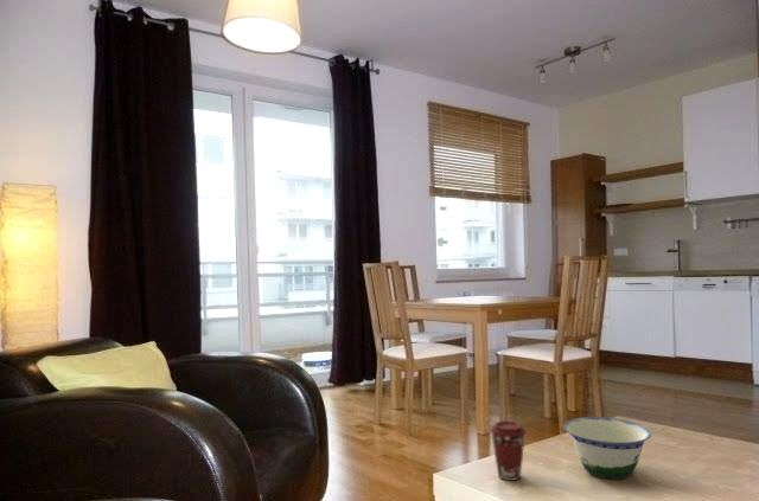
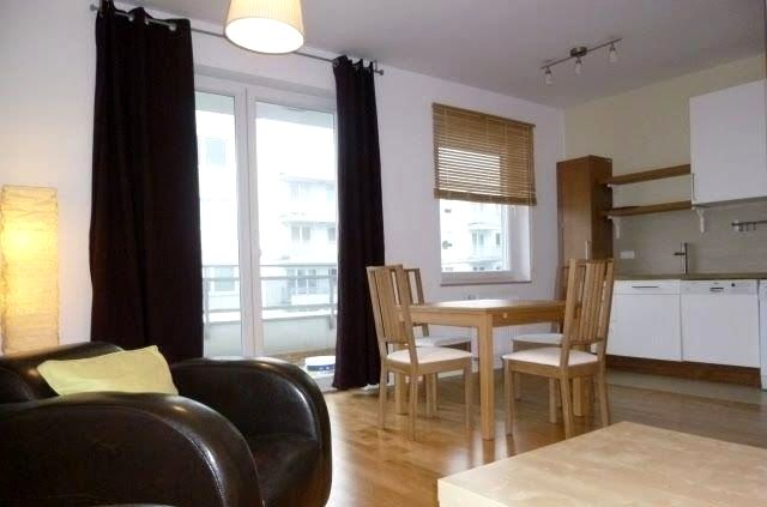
- coffee cup [489,419,528,482]
- bowl [563,416,652,481]
